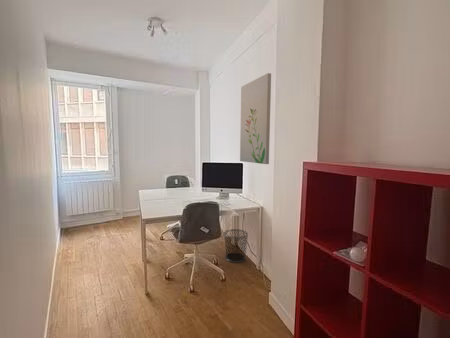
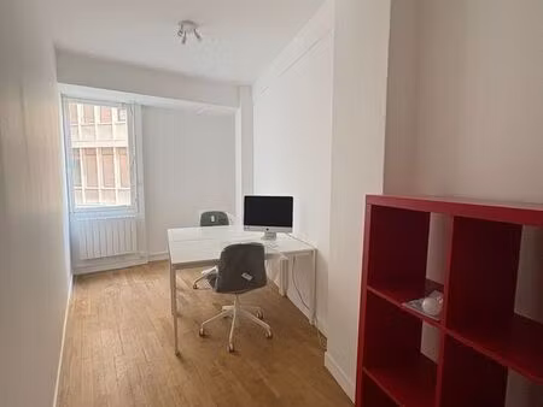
- waste bin [223,228,249,263]
- wall art [239,72,272,165]
